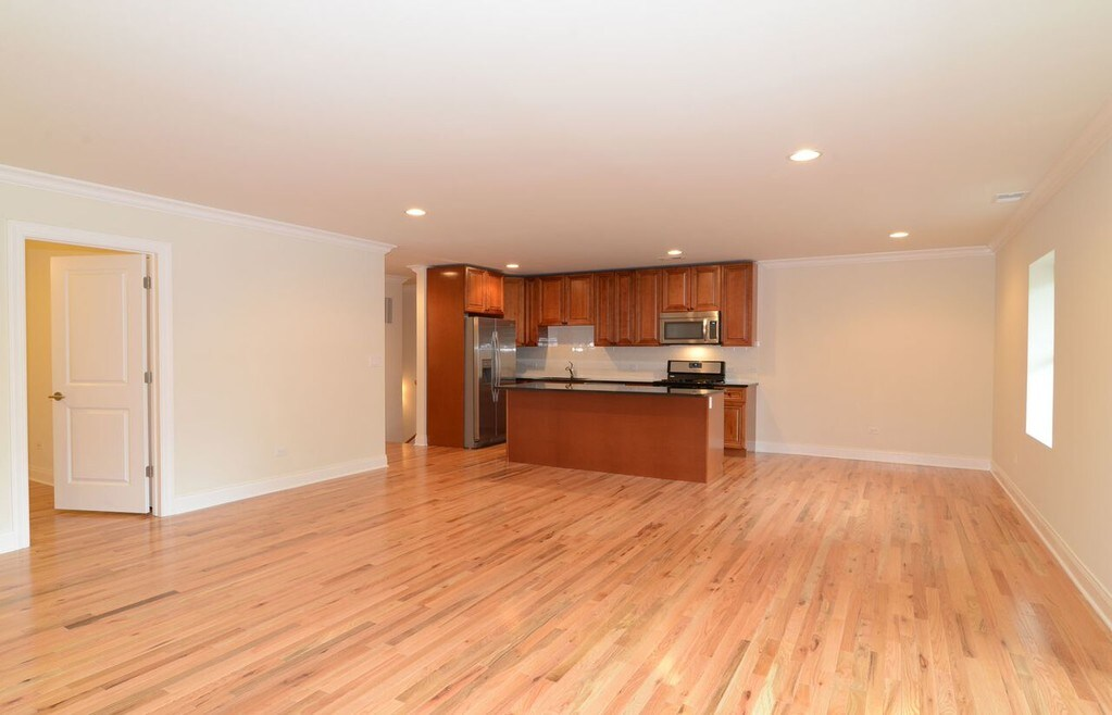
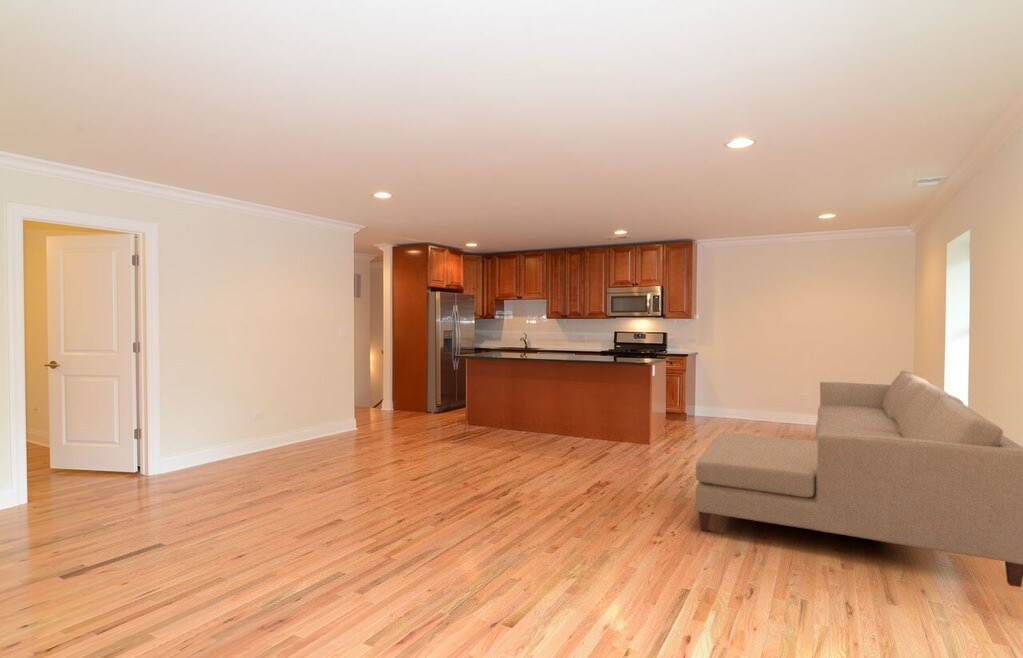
+ sofa [694,370,1023,588]
